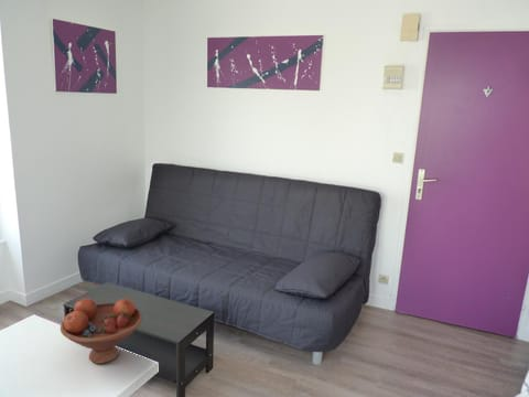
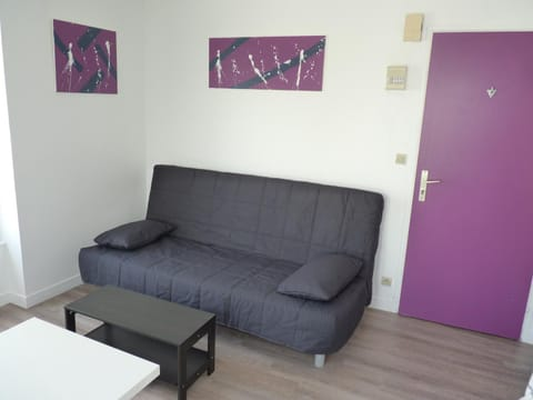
- fruit bowl [60,297,143,365]
